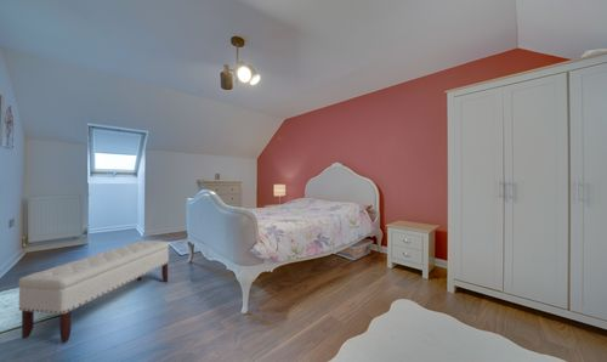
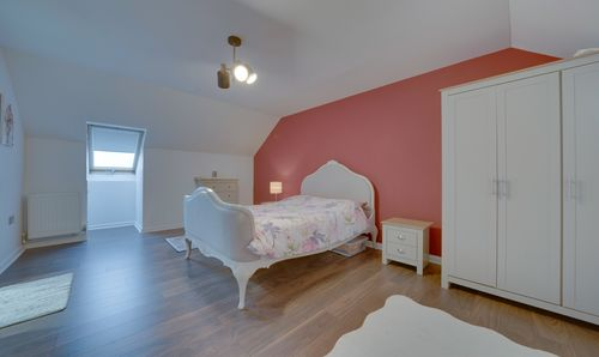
- bench [17,239,171,344]
